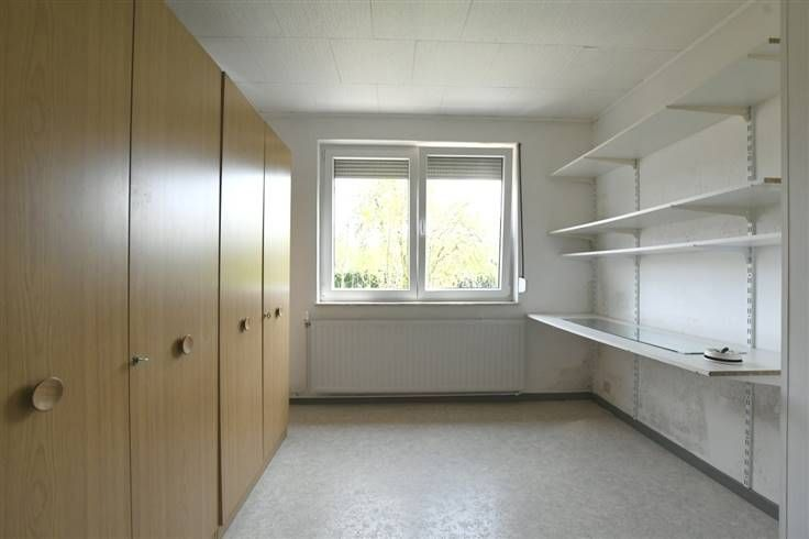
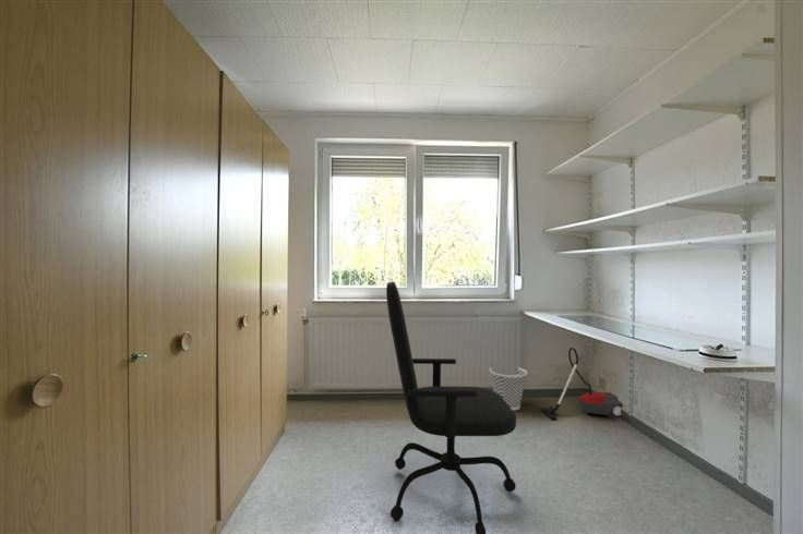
+ office chair [385,281,517,534]
+ wastebasket [489,366,528,411]
+ vacuum cleaner [540,347,624,421]
